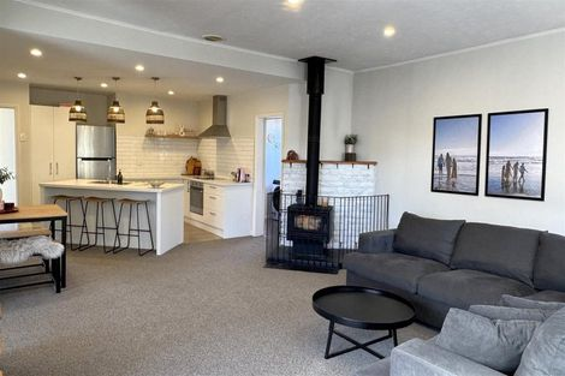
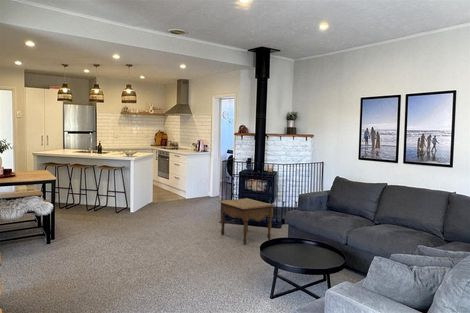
+ side table [218,198,276,246]
